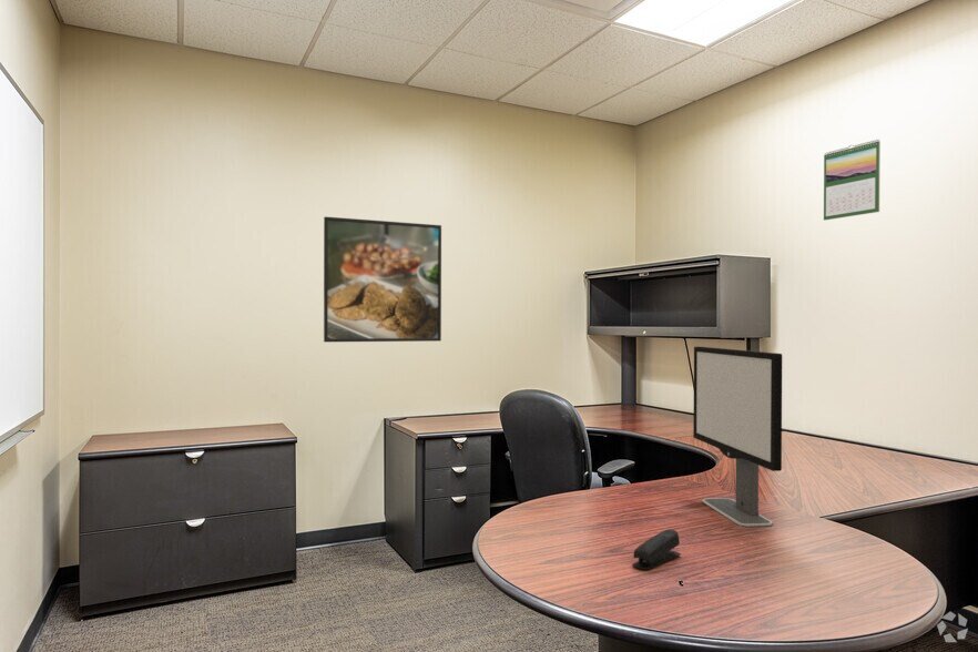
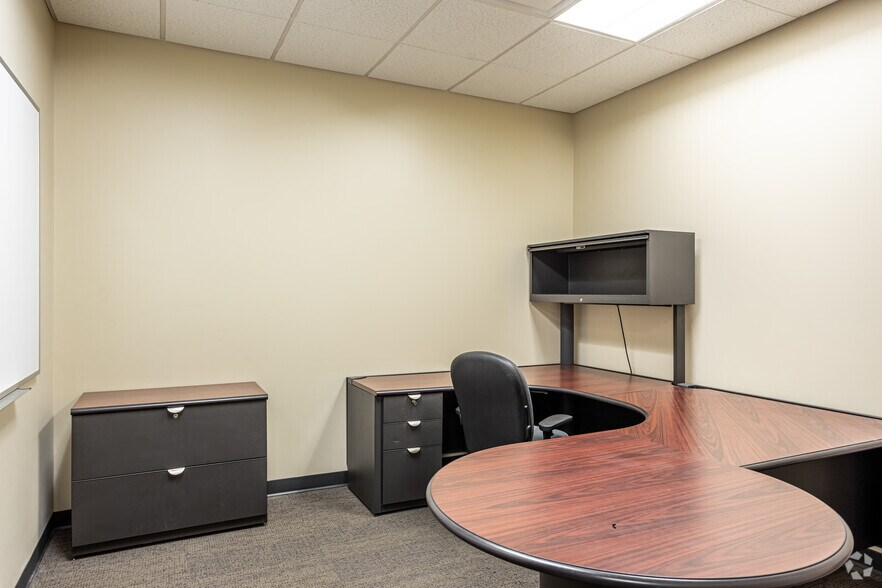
- calendar [823,139,882,221]
- computer monitor [692,346,783,528]
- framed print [323,215,442,344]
- stapler [631,528,682,570]
